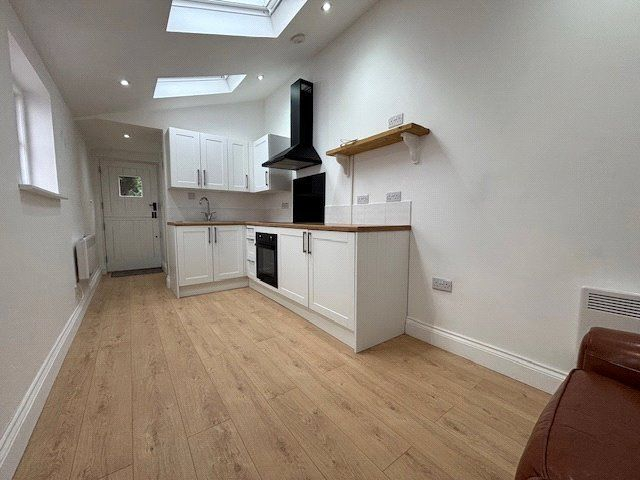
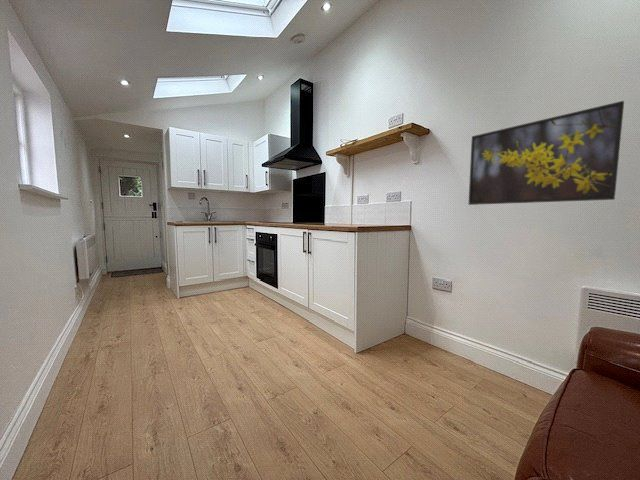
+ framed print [468,100,625,206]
